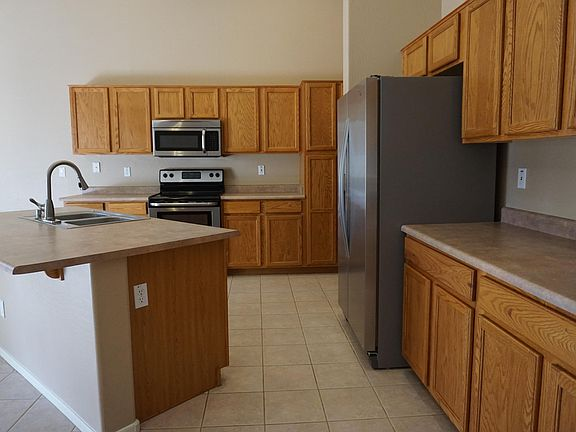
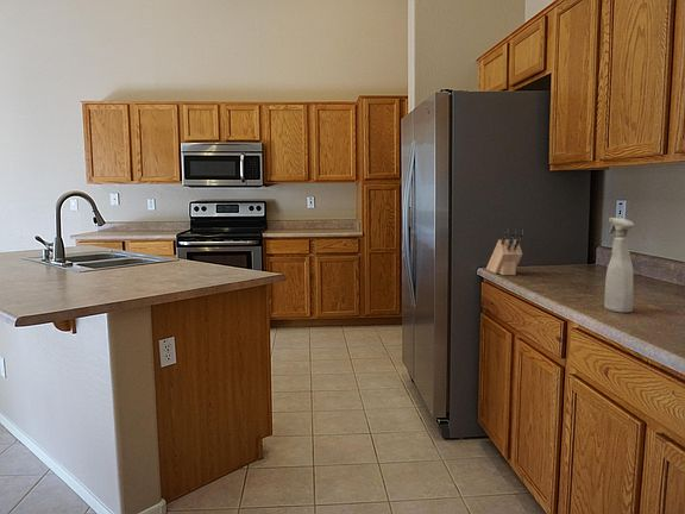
+ spray bottle [603,217,635,314]
+ knife block [485,227,524,276]
